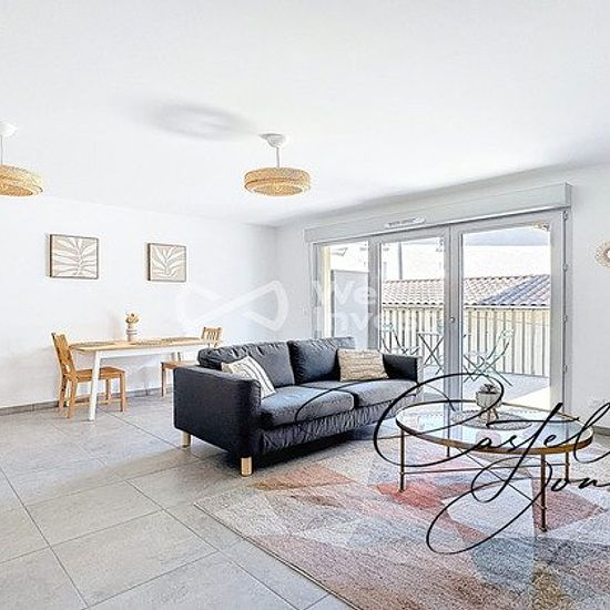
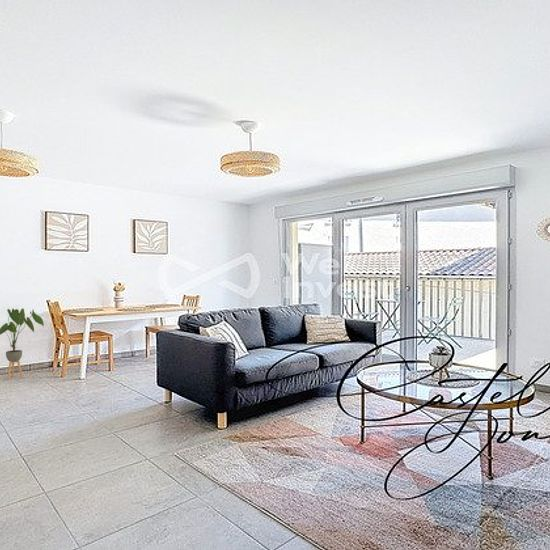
+ house plant [0,307,45,380]
